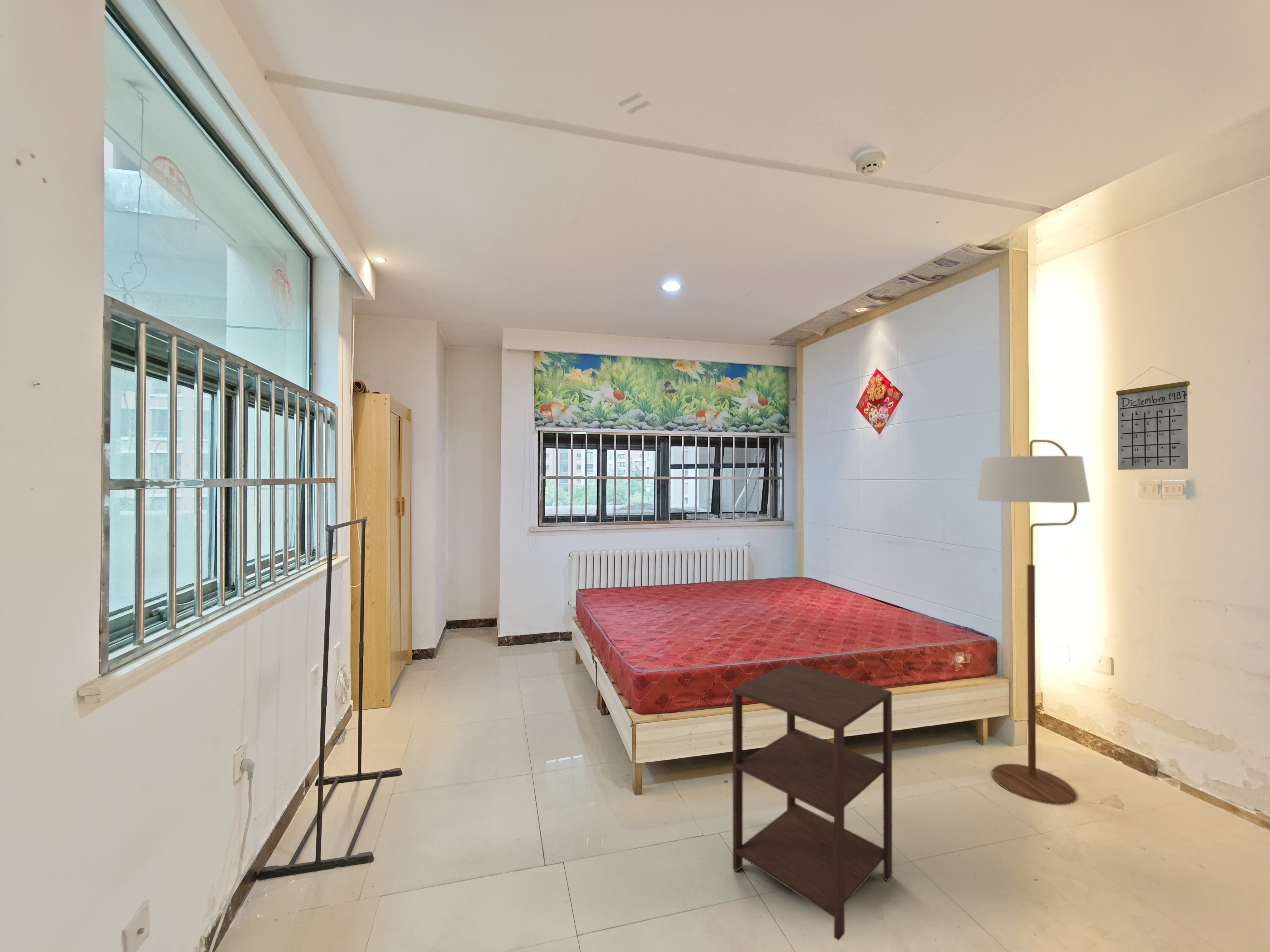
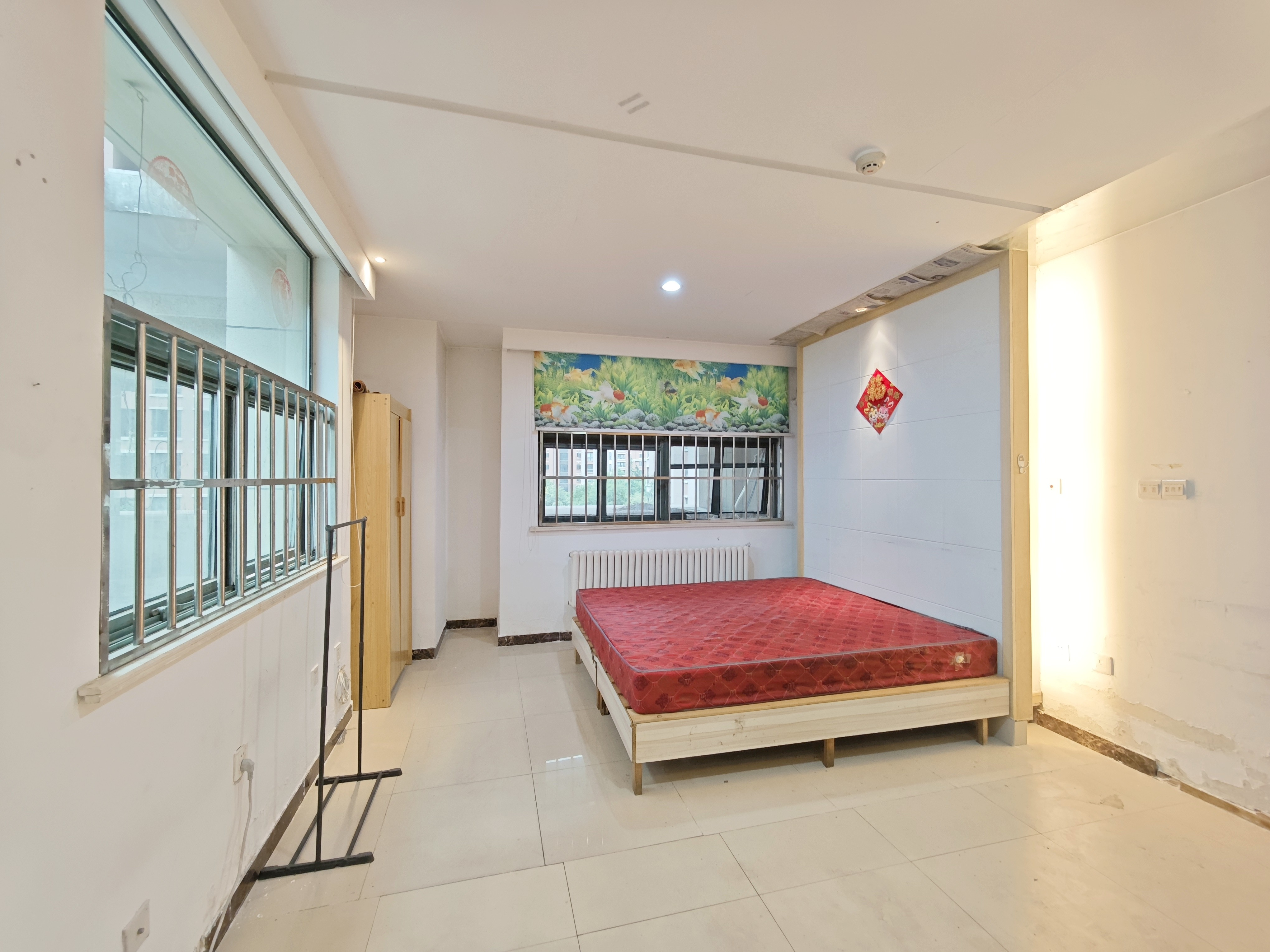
- calendar [1116,366,1190,470]
- side table [732,662,893,941]
- floor lamp [977,439,1090,805]
